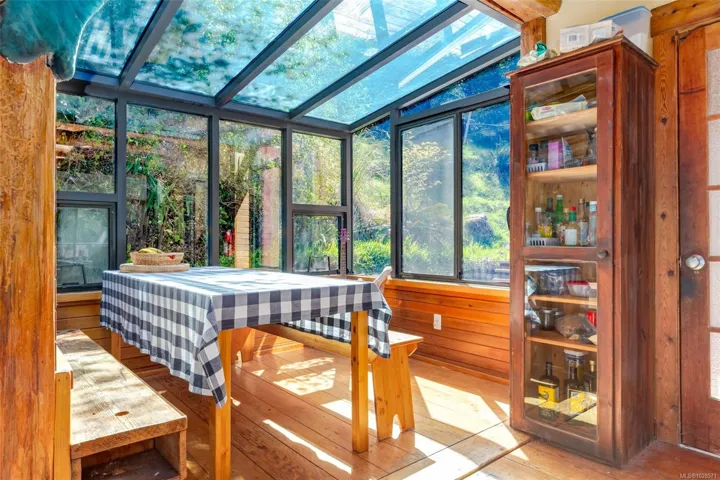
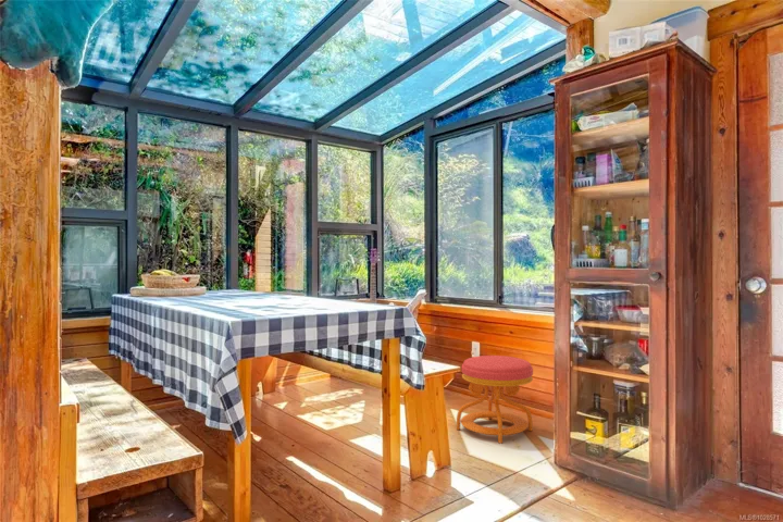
+ stool [456,355,534,445]
